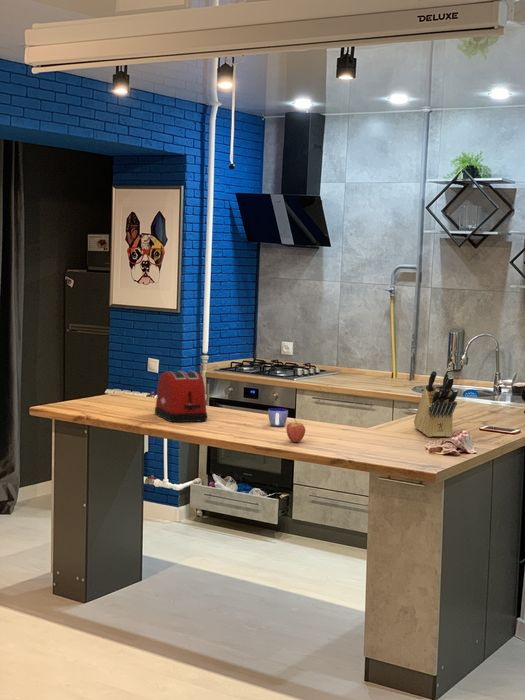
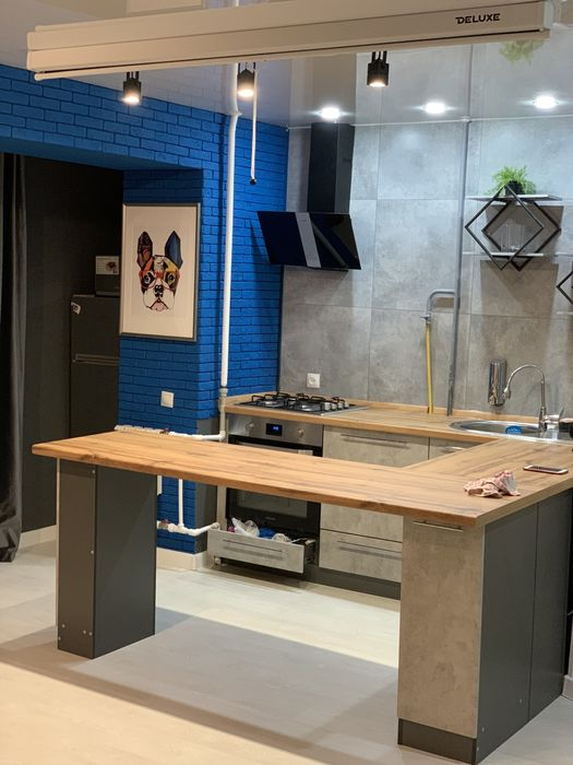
- fruit [286,419,306,443]
- cup [267,407,289,428]
- knife block [413,367,459,438]
- toaster [154,370,208,423]
